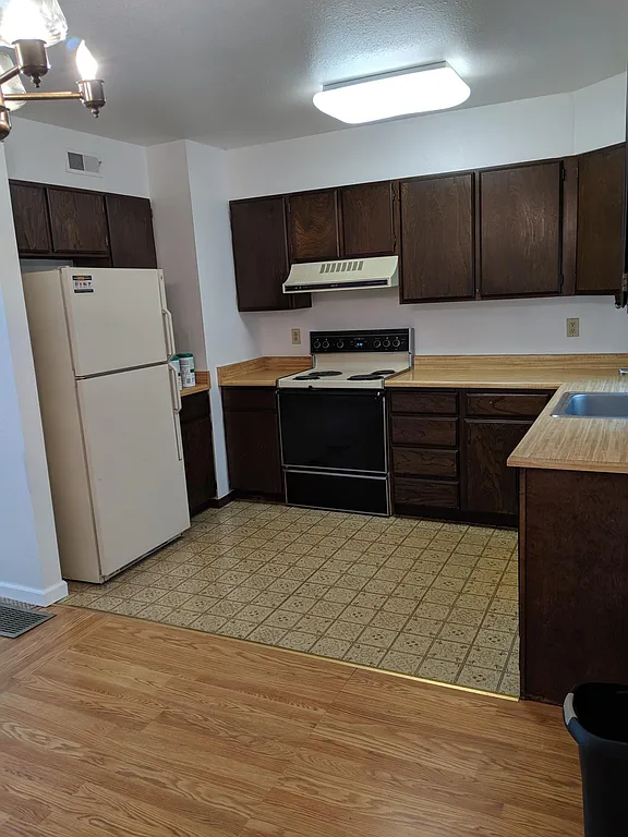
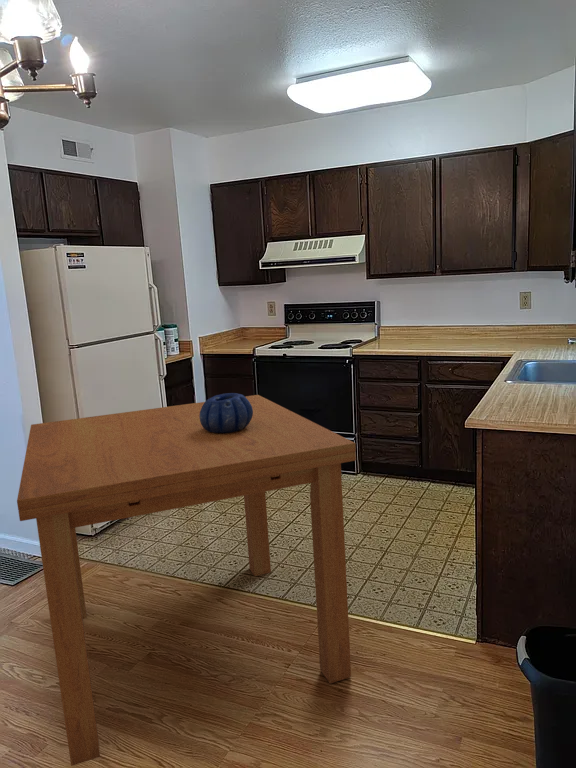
+ decorative bowl [199,392,253,433]
+ dining table [16,394,357,767]
